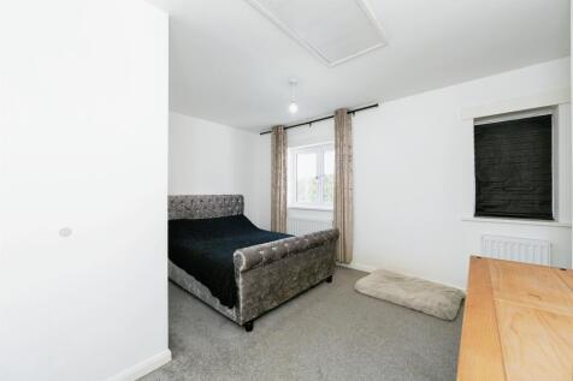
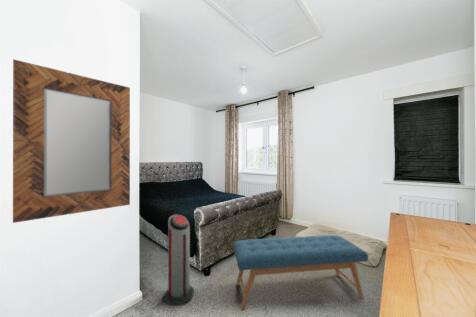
+ air purifier [163,214,195,306]
+ bench [232,234,369,312]
+ home mirror [12,58,131,224]
